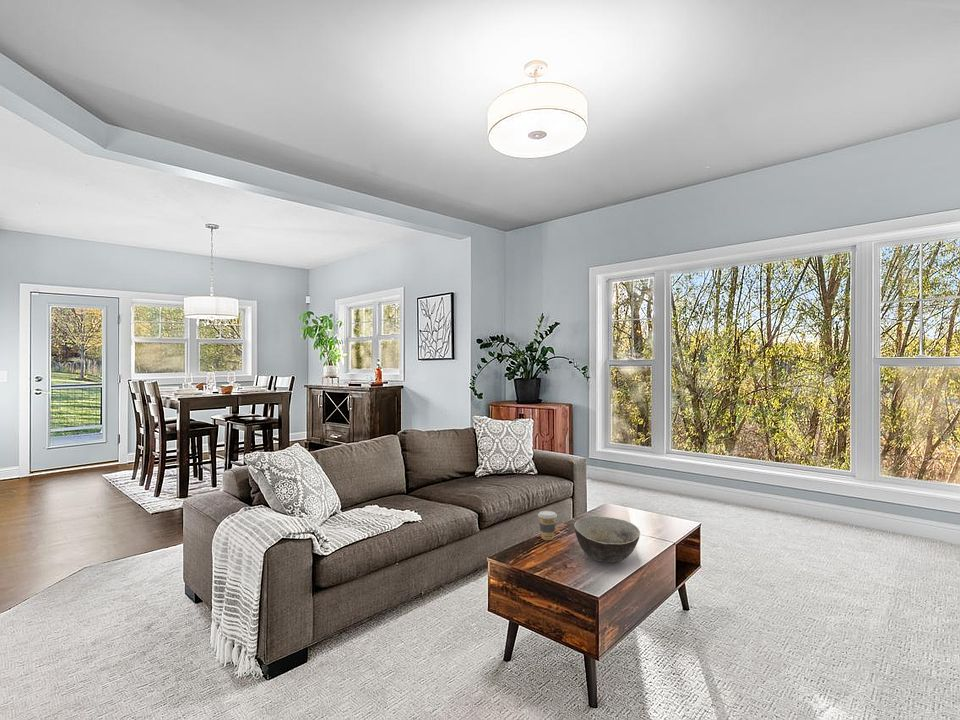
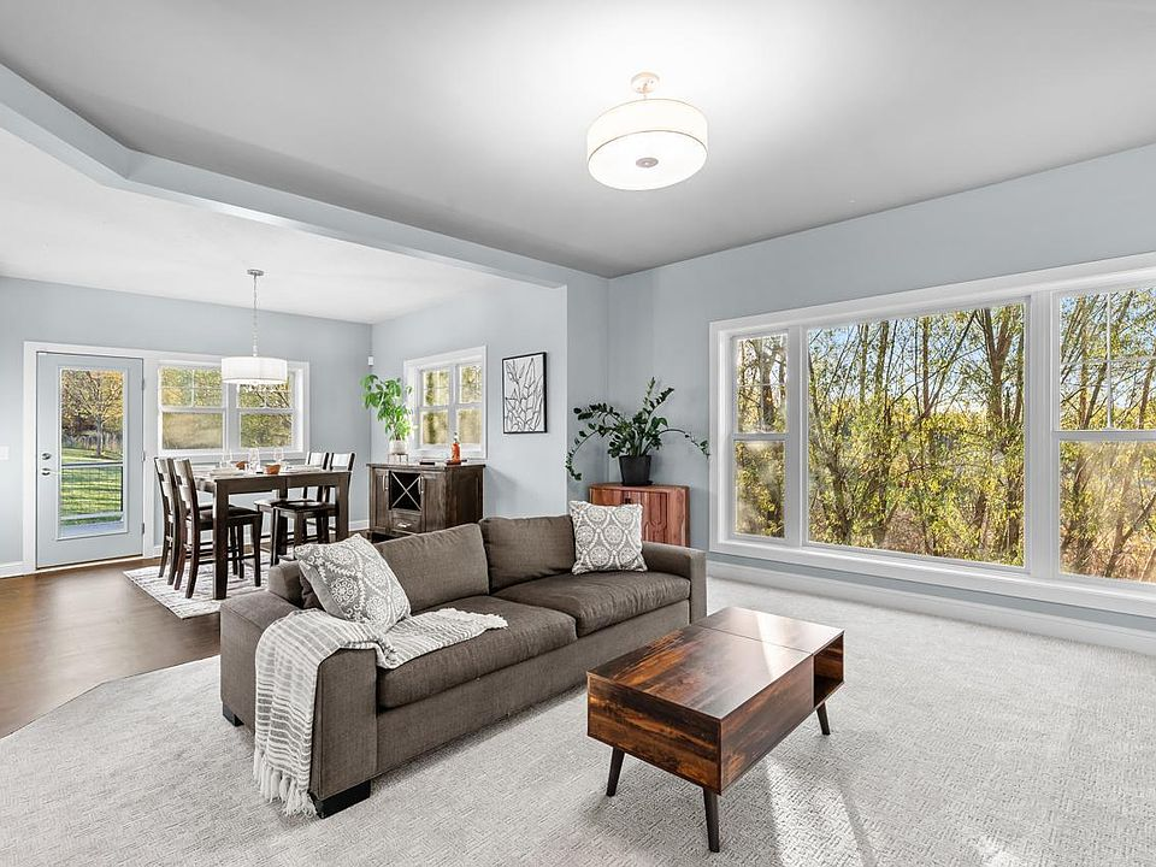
- bowl [573,515,641,564]
- coffee cup [537,510,558,541]
